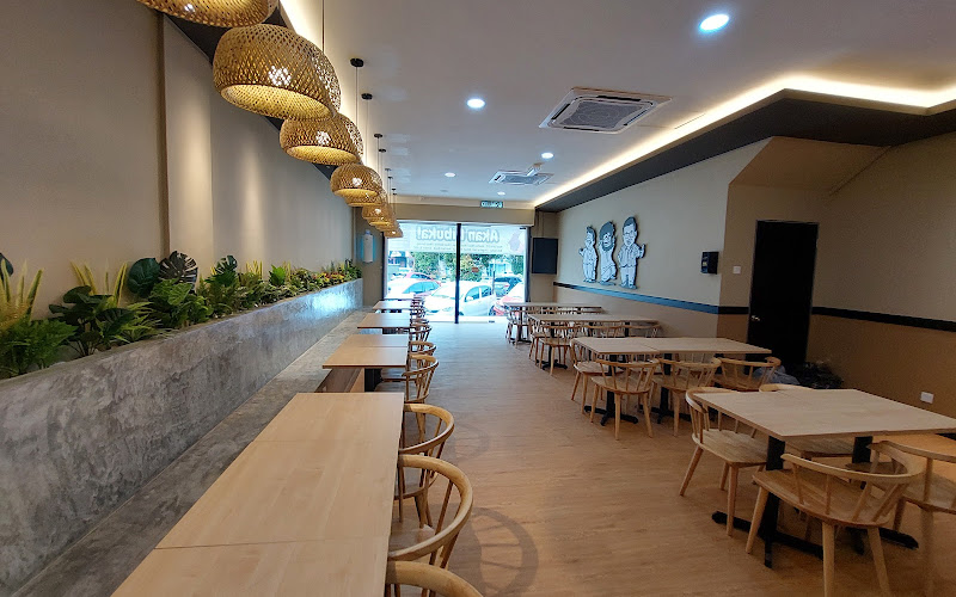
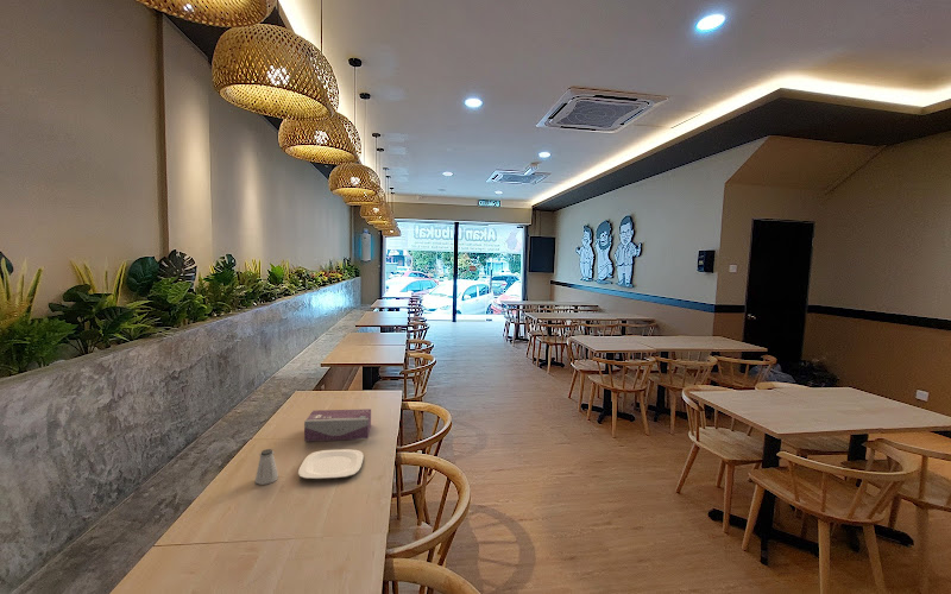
+ saltshaker [254,448,279,486]
+ plate [297,448,365,480]
+ tissue box [303,407,372,442]
